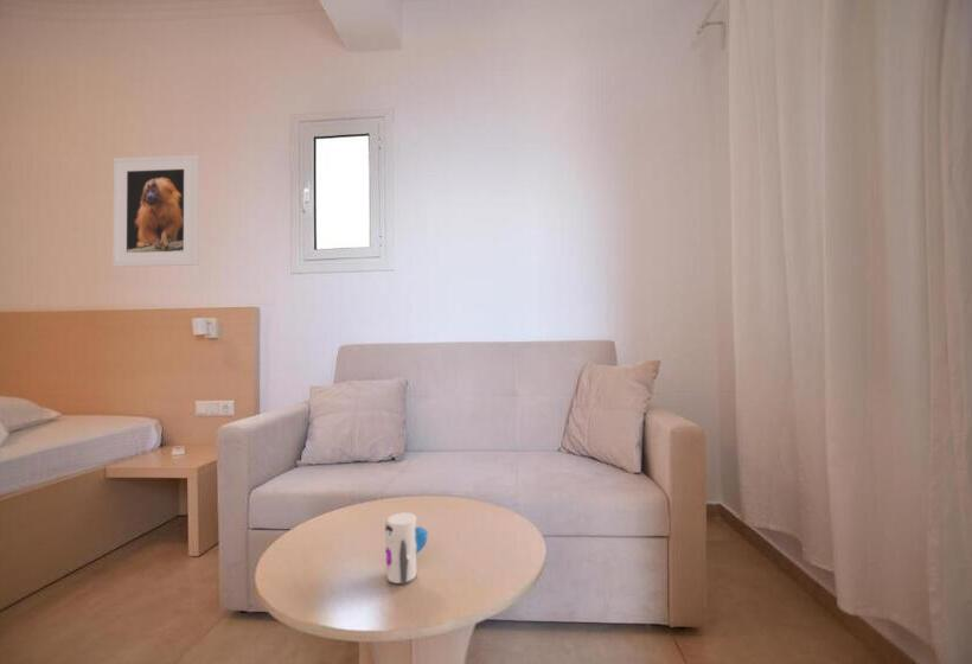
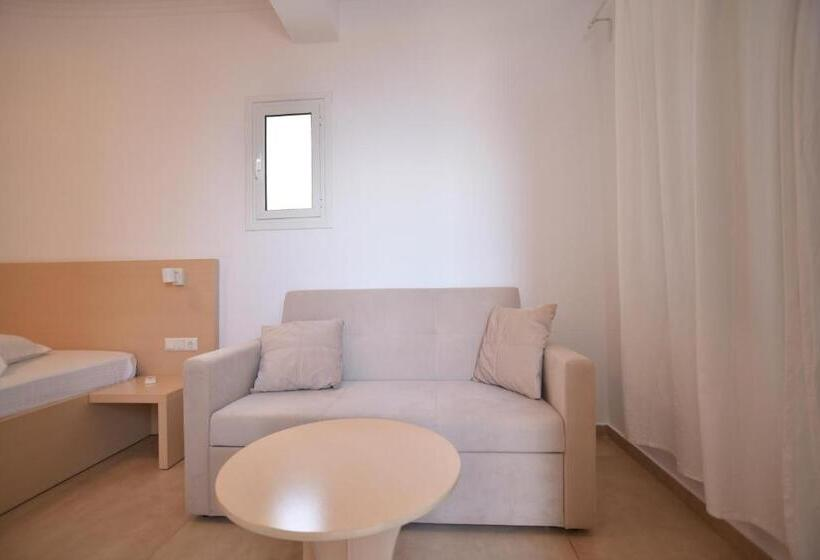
- toy [384,511,428,588]
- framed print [111,154,200,268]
